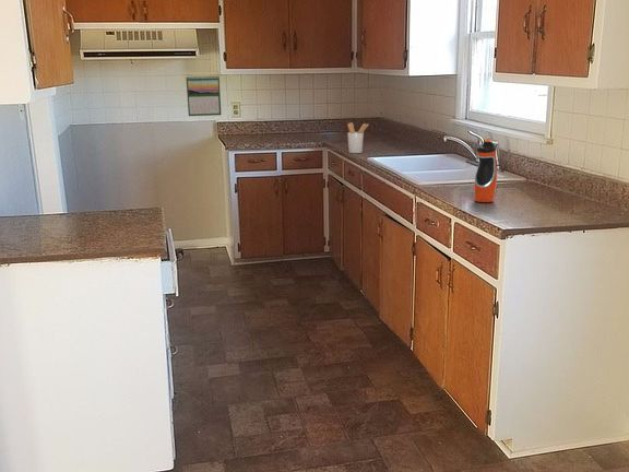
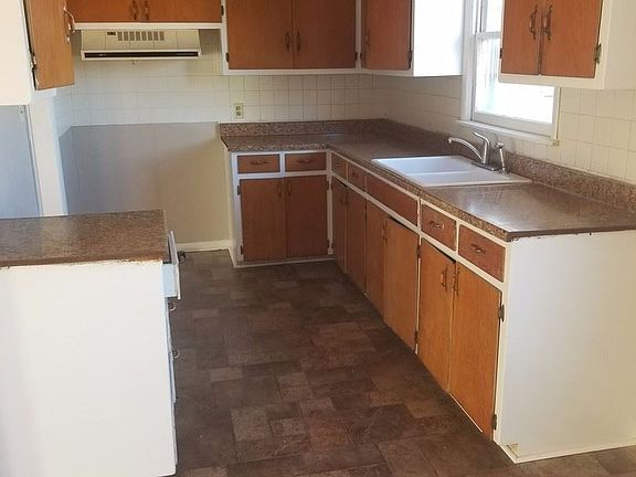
- calendar [186,74,222,117]
- water bottle [473,138,498,203]
- utensil holder [346,121,370,154]
